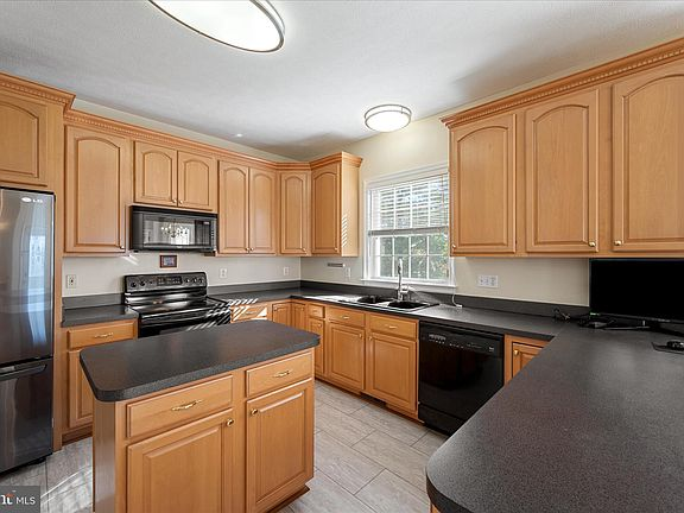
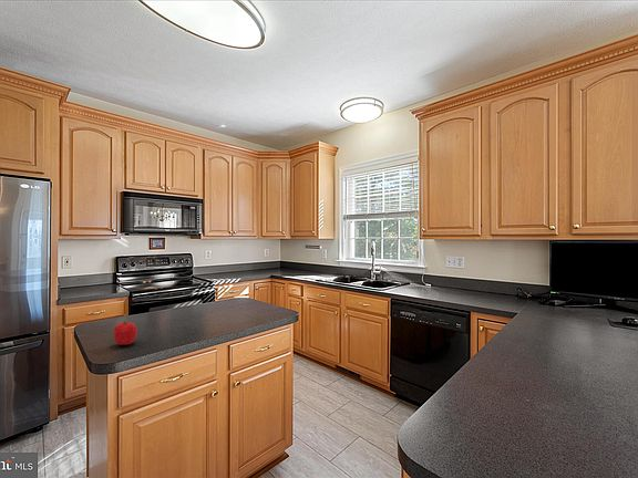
+ fruit [113,320,138,346]
